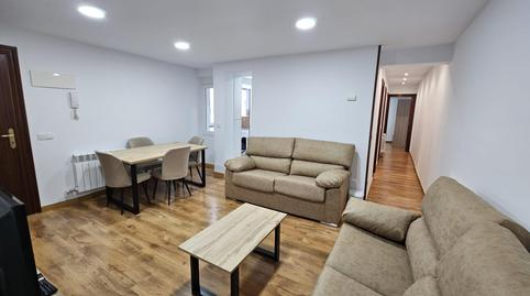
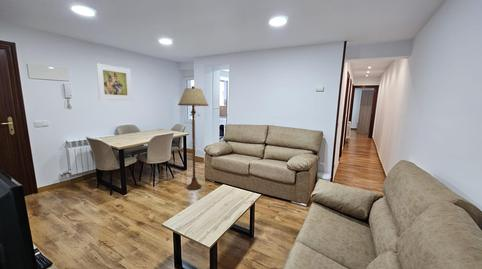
+ floor lamp [177,85,210,191]
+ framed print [95,62,133,101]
